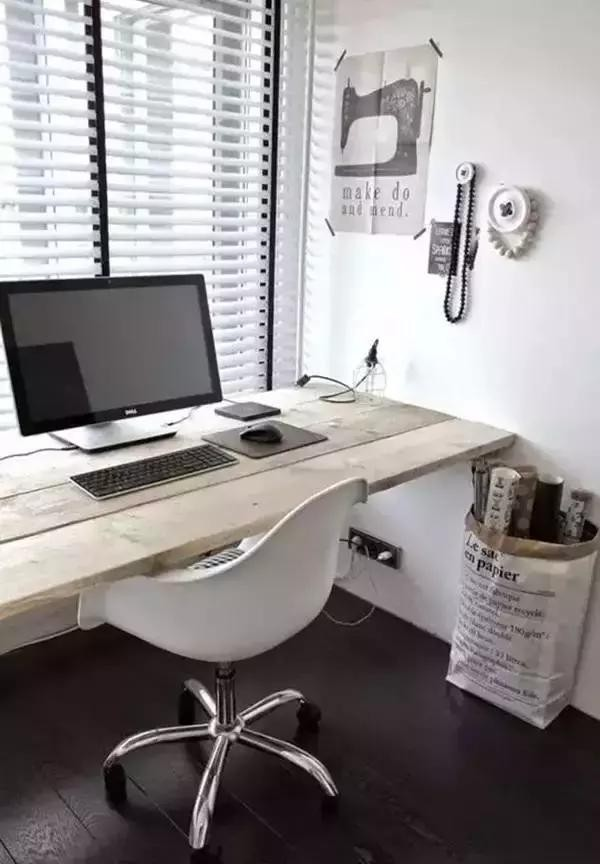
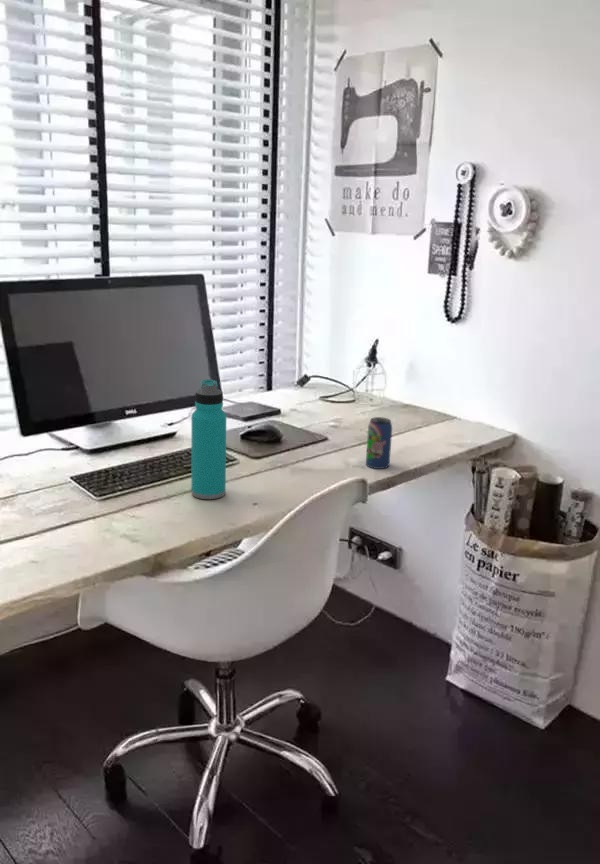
+ beverage can [365,416,393,470]
+ water bottle [191,378,227,500]
